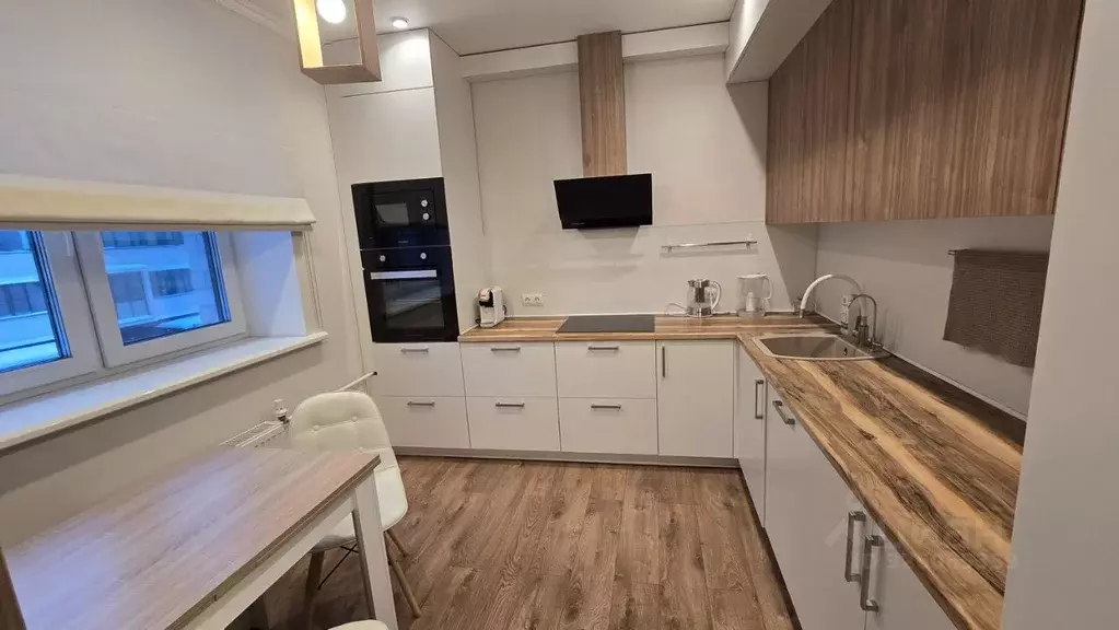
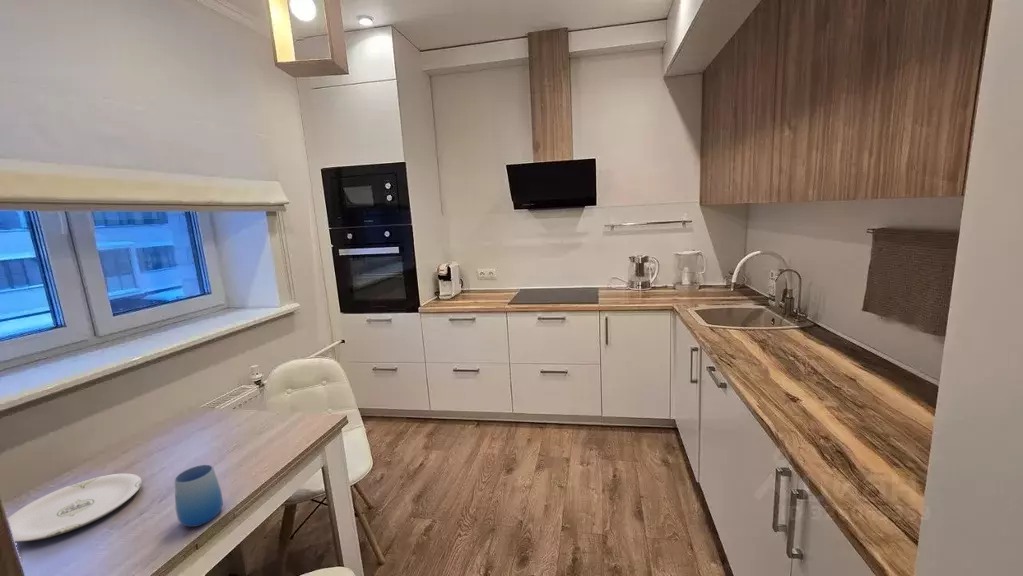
+ plate [7,472,143,542]
+ cup [174,464,224,528]
